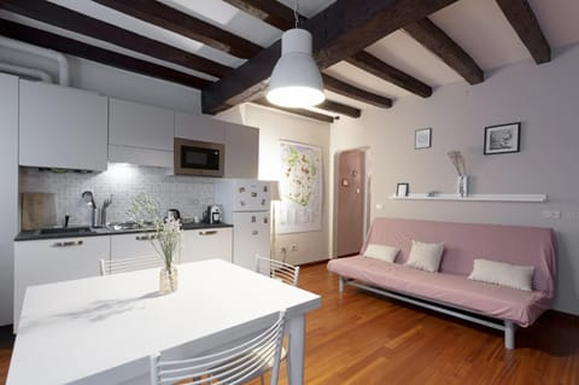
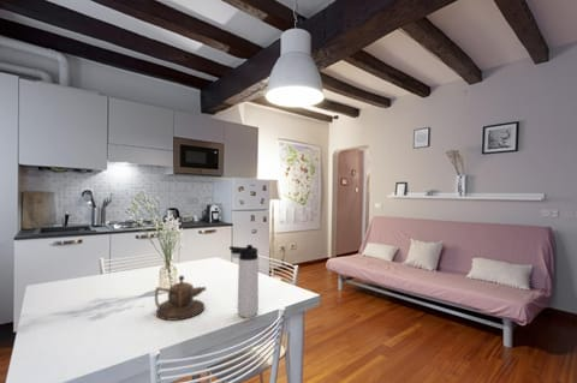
+ teapot [154,274,207,322]
+ thermos bottle [228,244,260,318]
